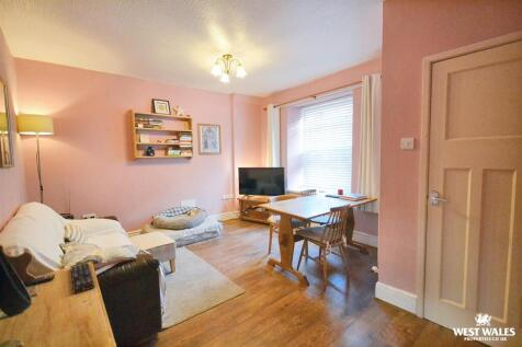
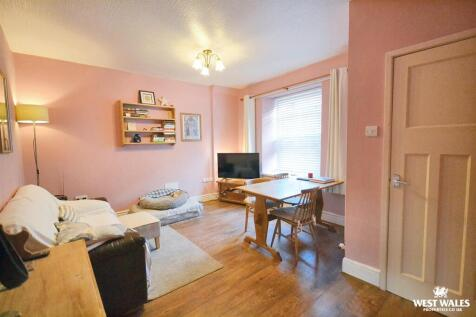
- remote control [69,262,95,294]
